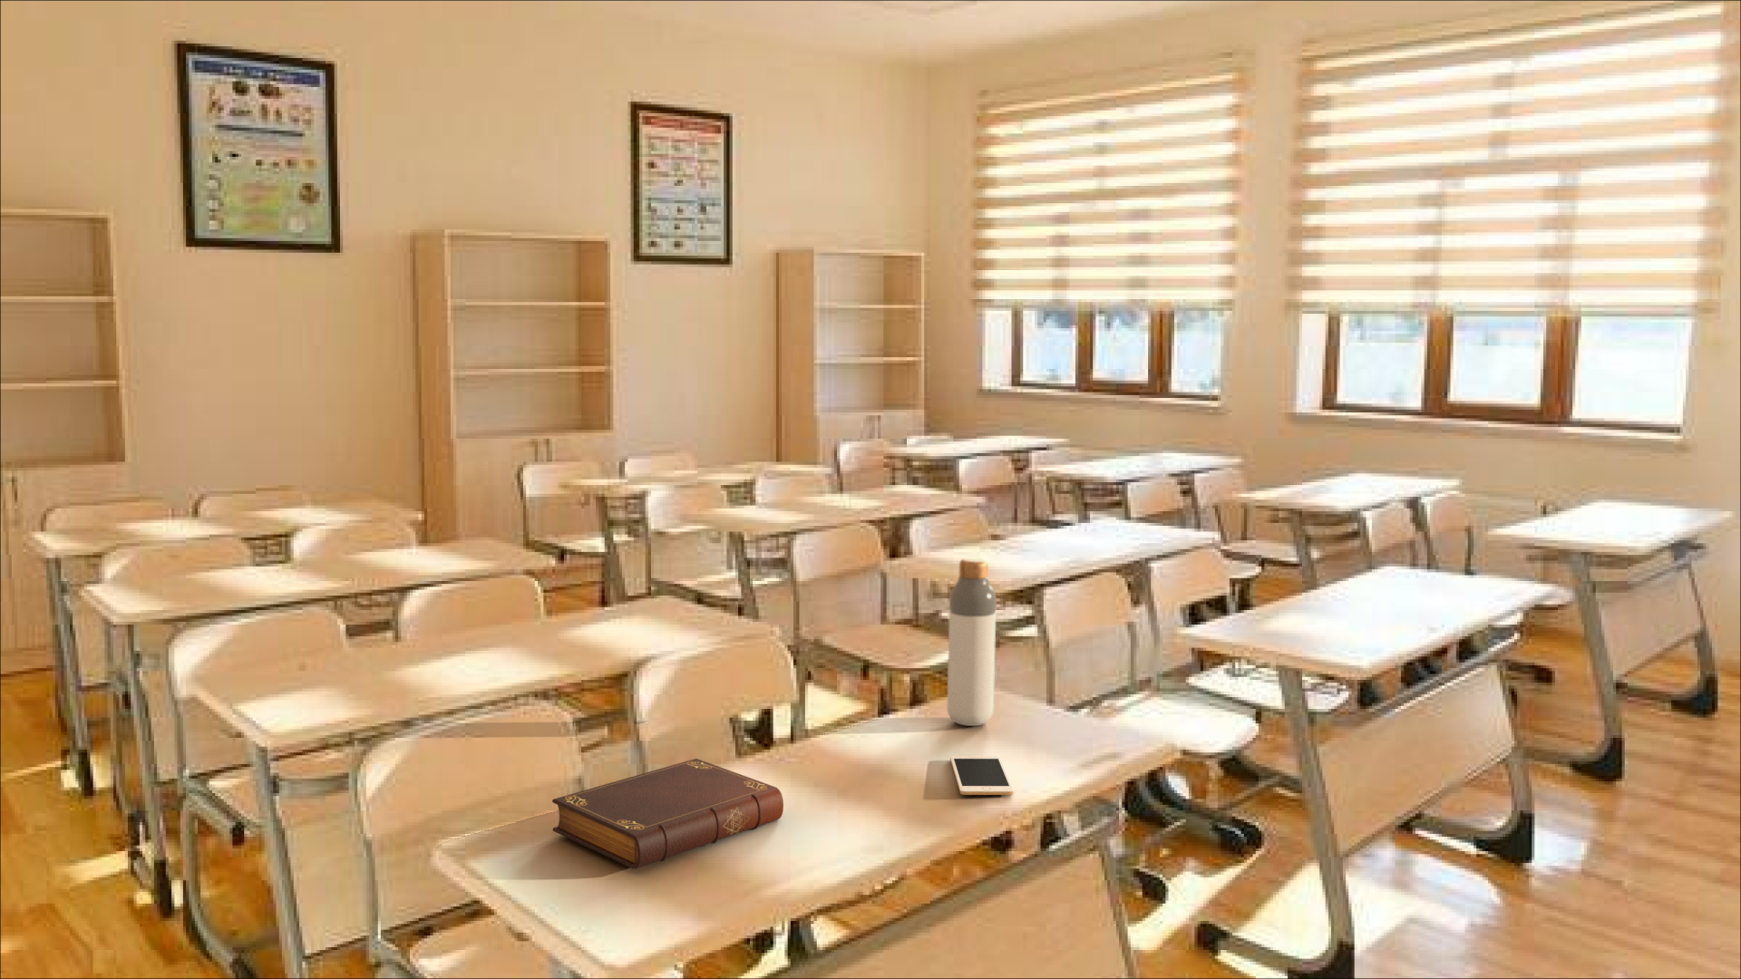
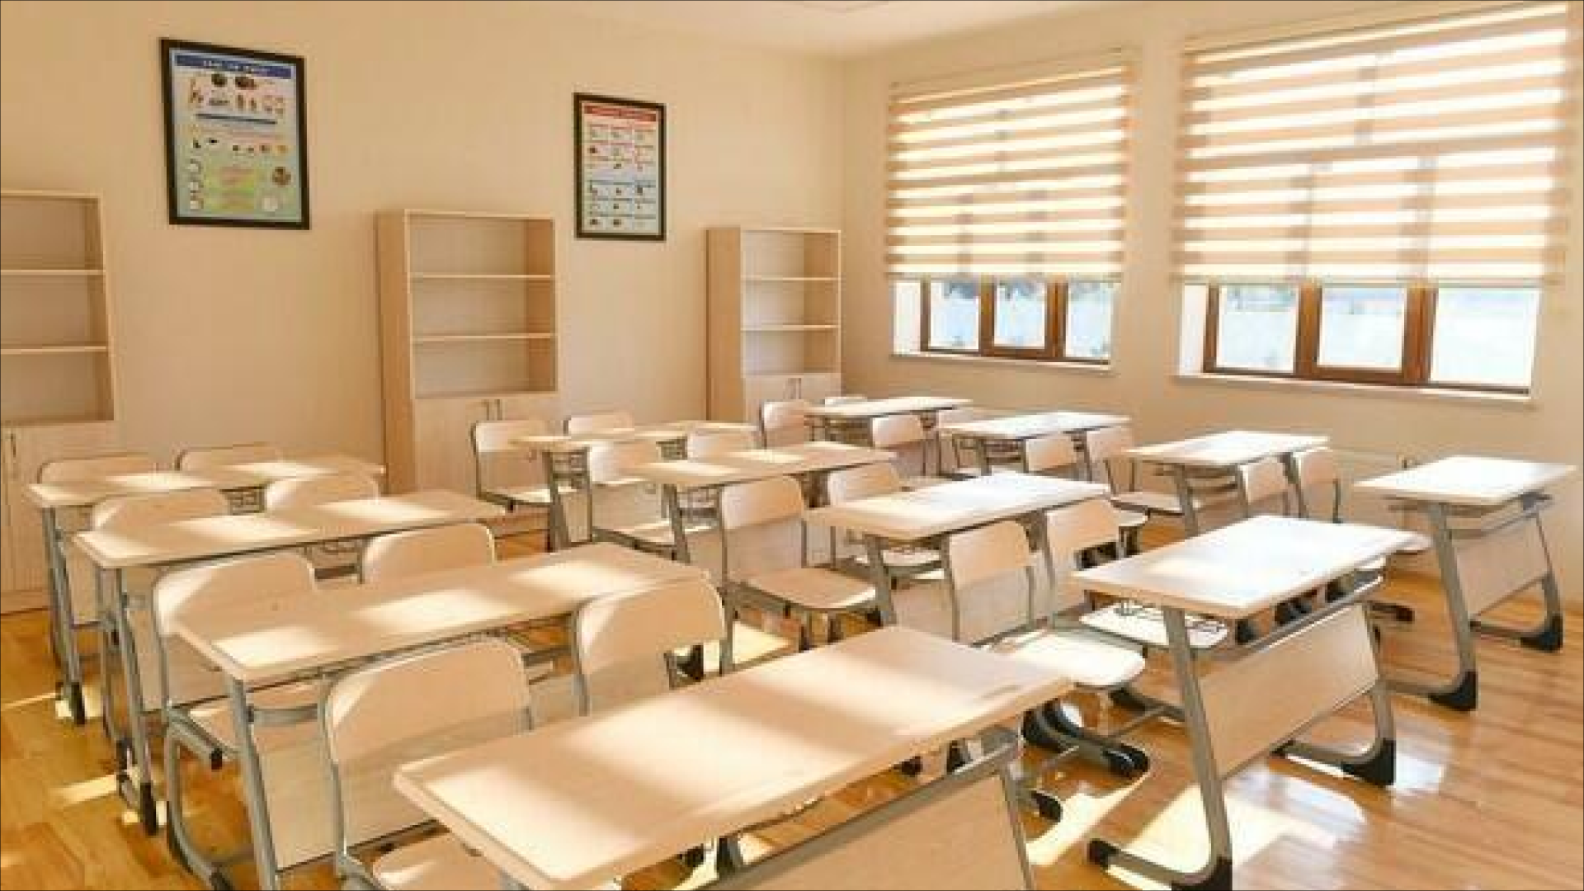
- cell phone [949,755,1015,796]
- bottle [947,557,997,727]
- book [551,758,784,870]
